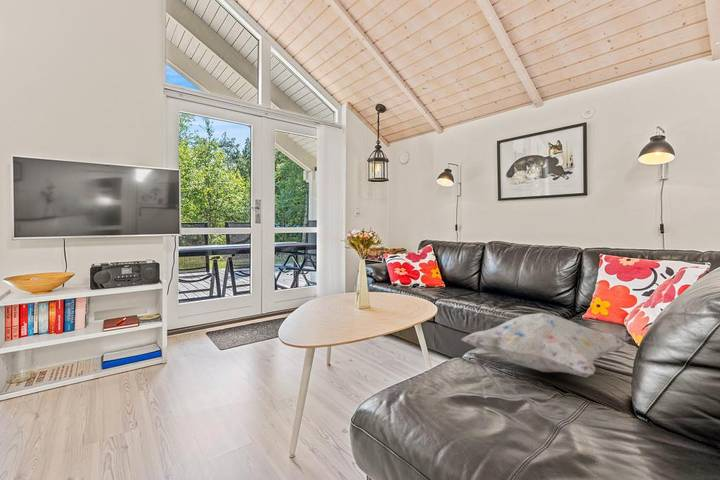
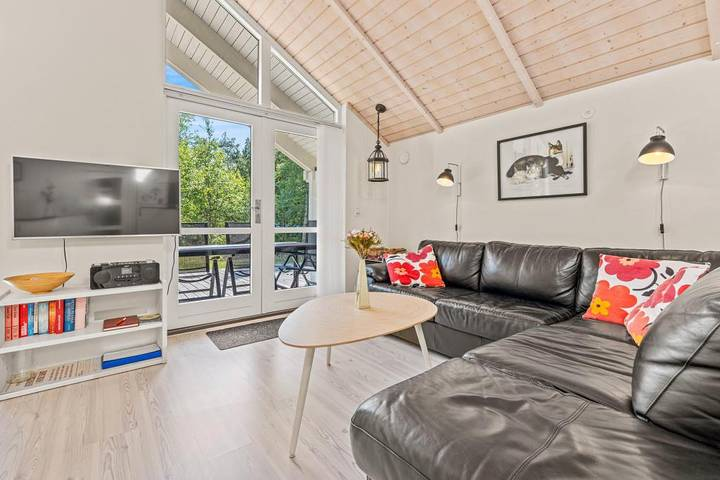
- decorative pillow [460,312,628,379]
